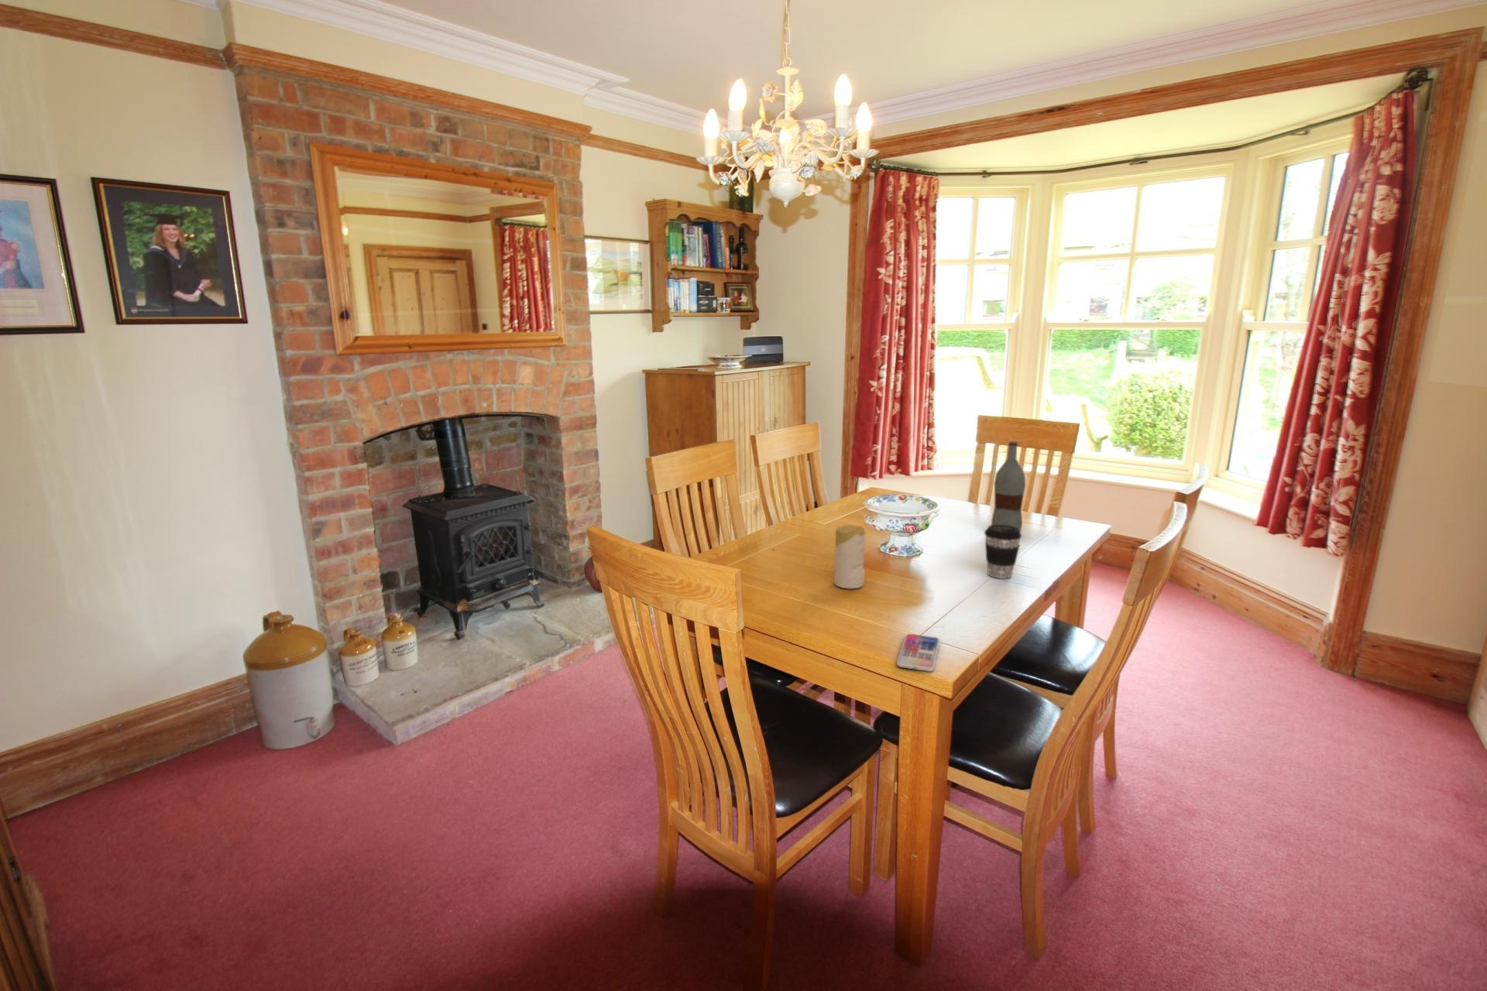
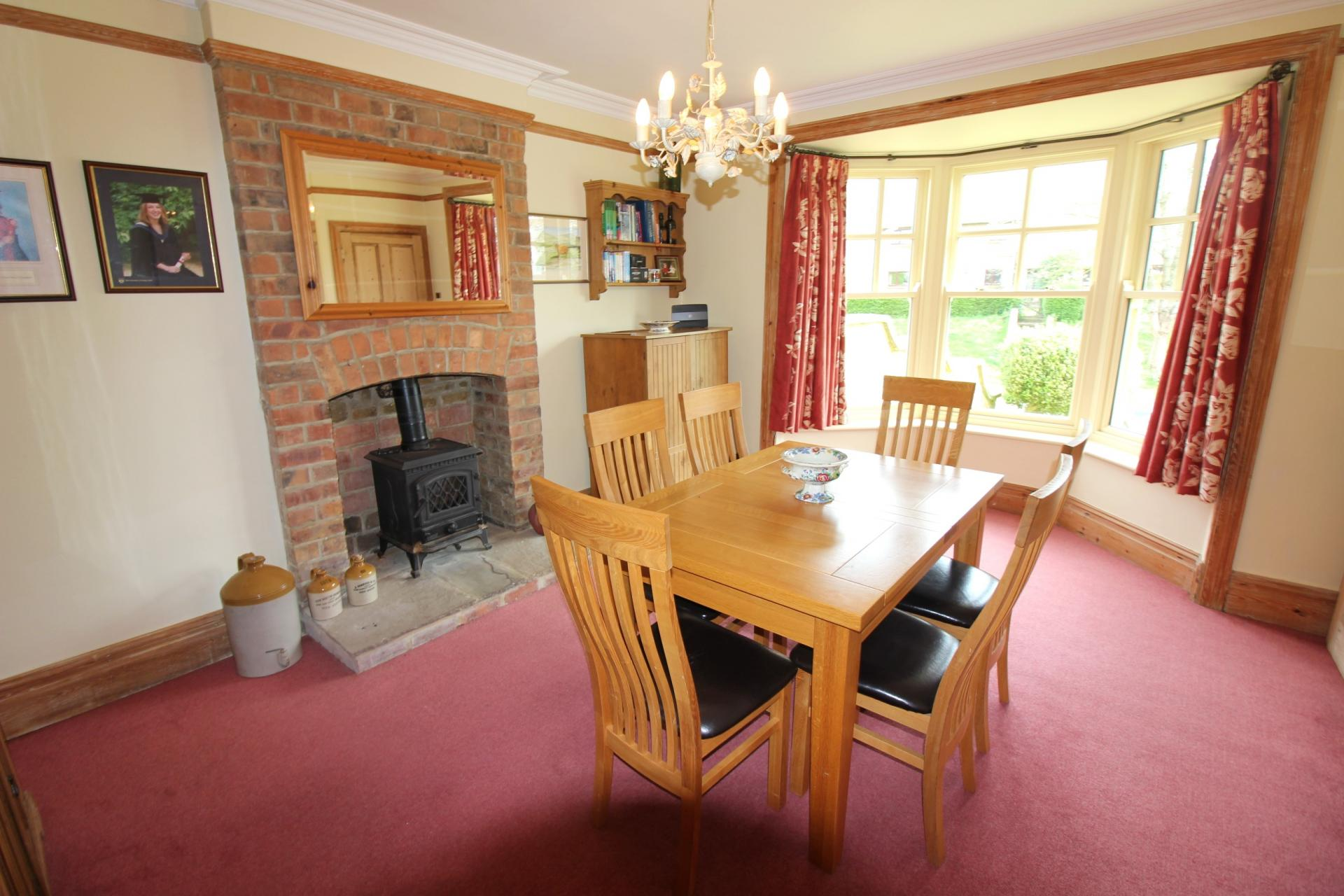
- candle [833,524,866,590]
- smartphone [896,634,942,672]
- bottle [990,440,1027,533]
- coffee cup [984,524,1022,580]
